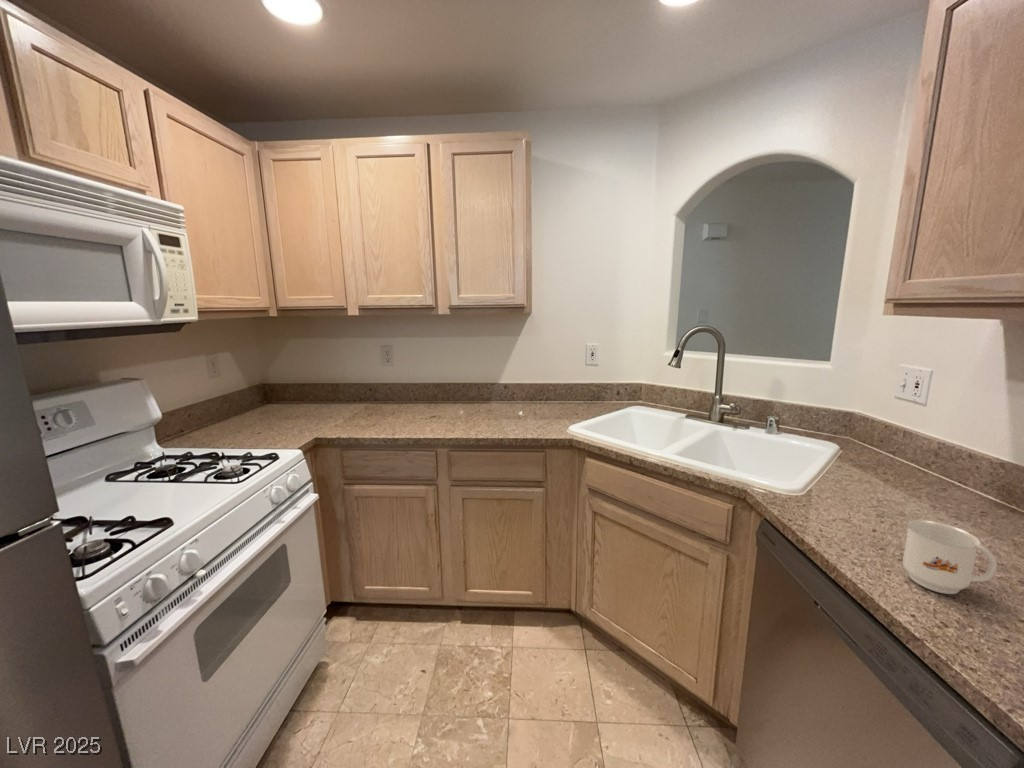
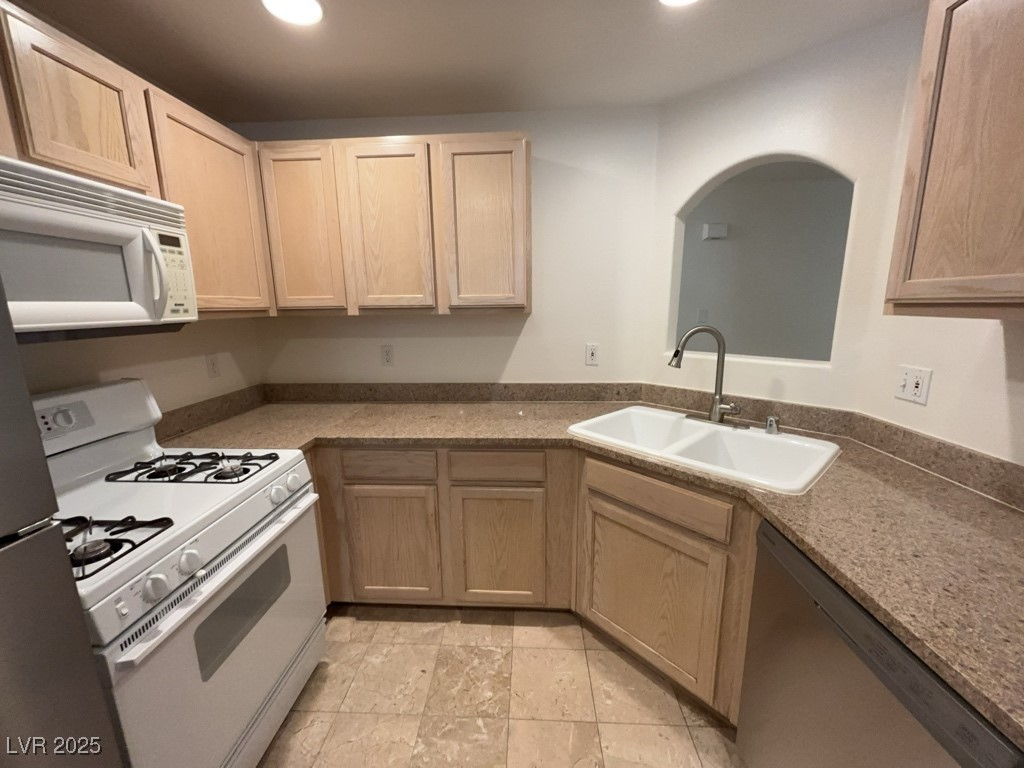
- mug [902,519,998,595]
